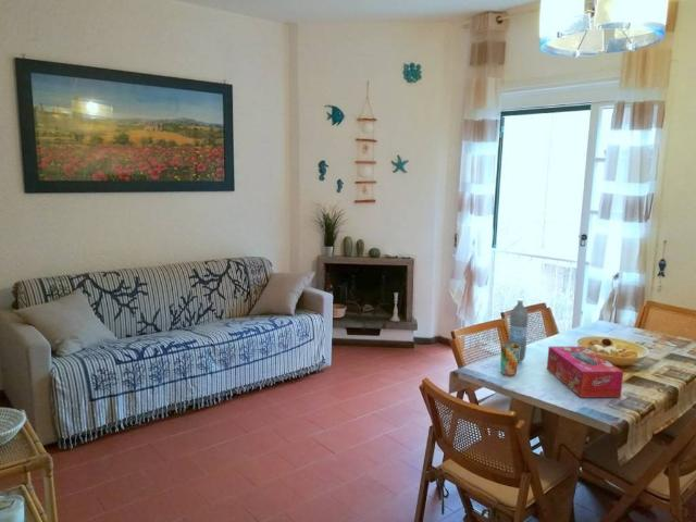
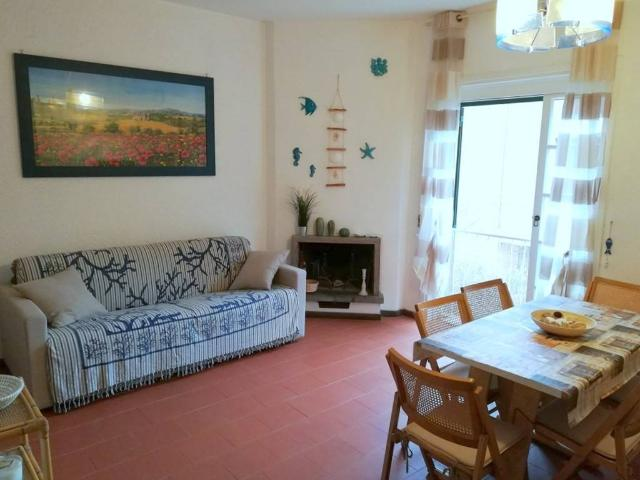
- cup [499,341,520,377]
- tissue box [546,346,624,398]
- water bottle [508,298,530,363]
